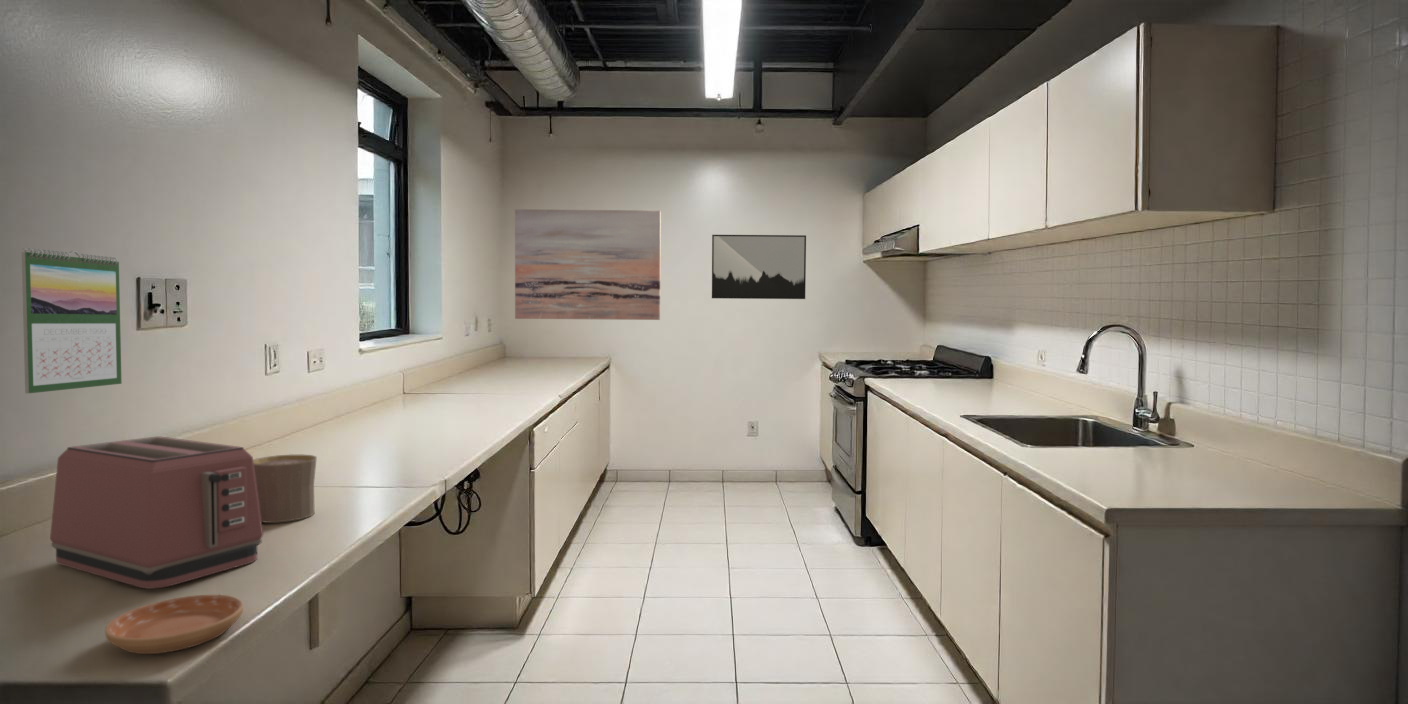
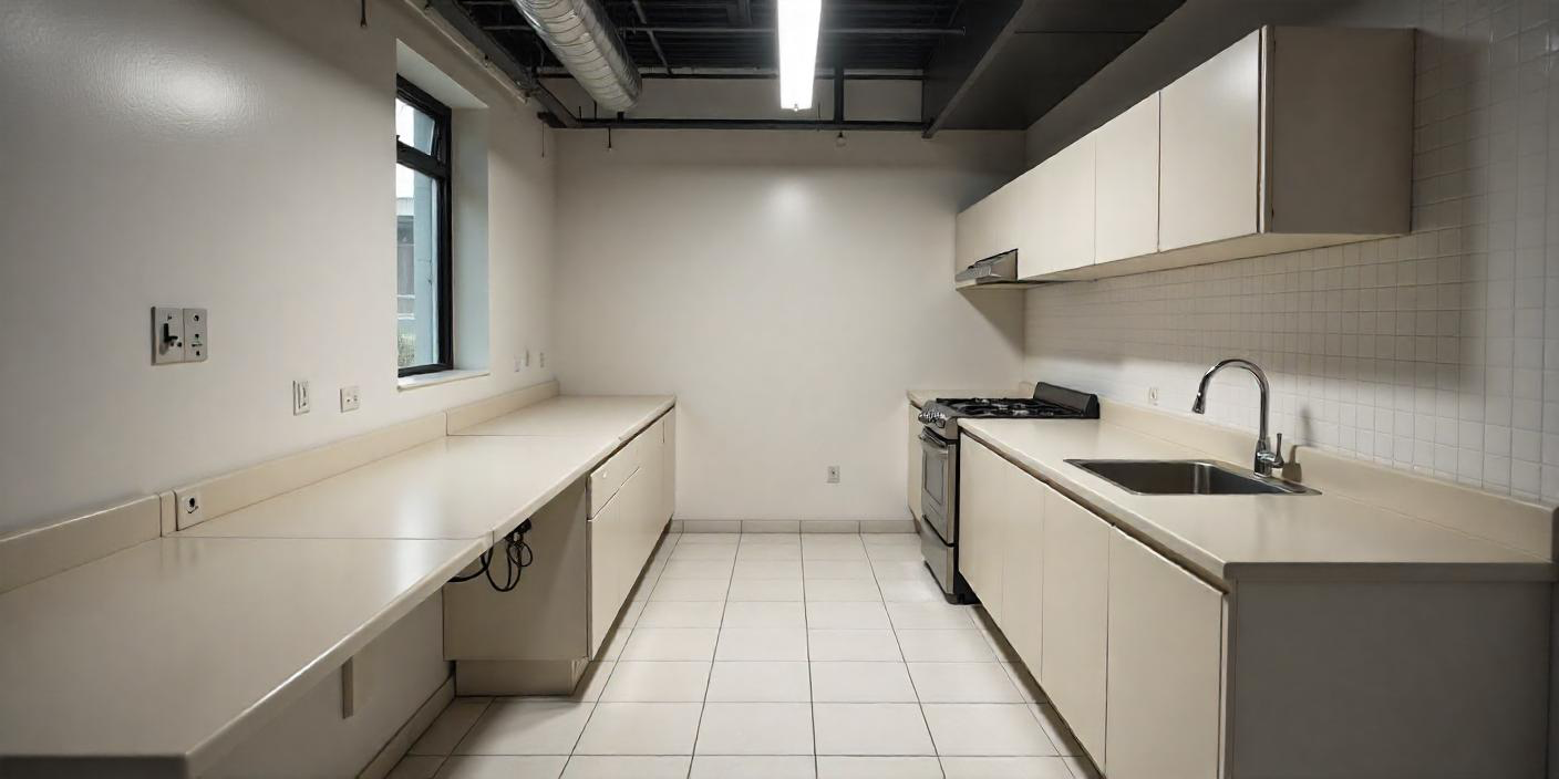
- wall art [711,234,807,300]
- wall art [514,208,662,321]
- saucer [104,594,244,655]
- calendar [21,247,123,394]
- cup [253,454,318,524]
- toaster [49,435,264,590]
